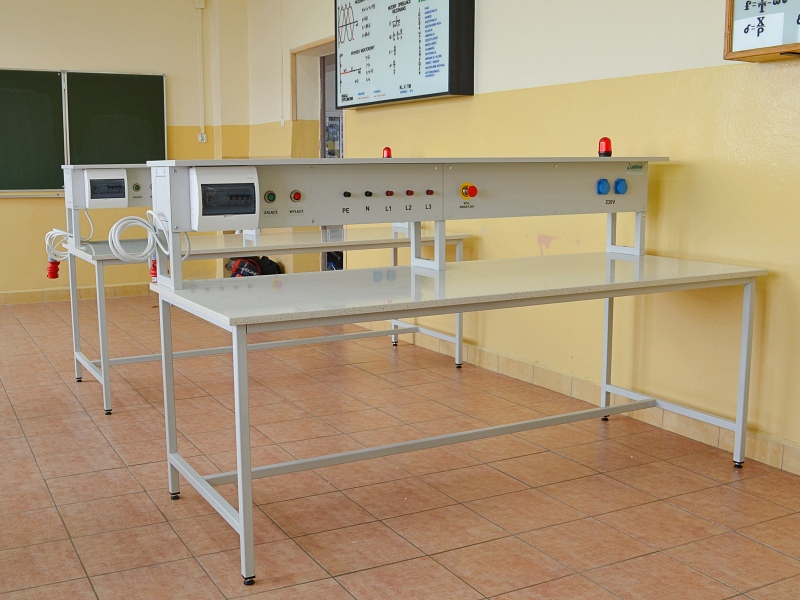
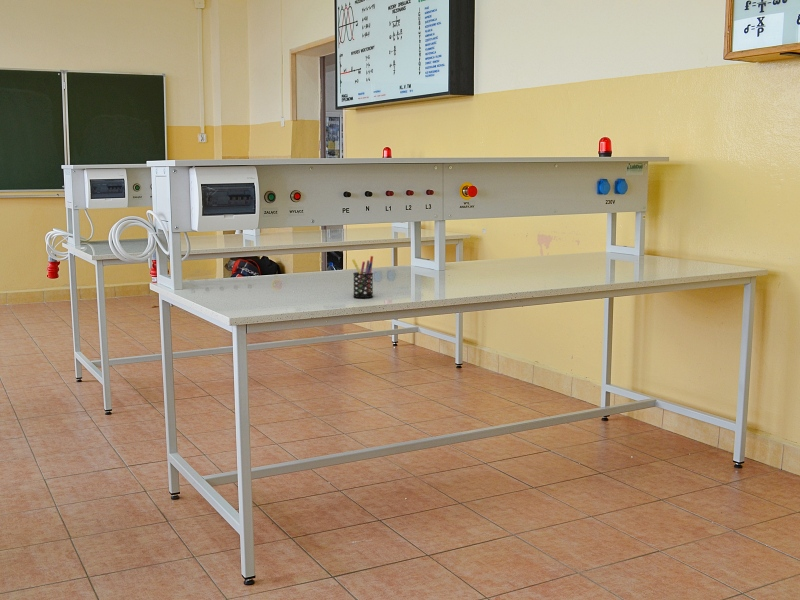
+ pen holder [351,255,374,299]
